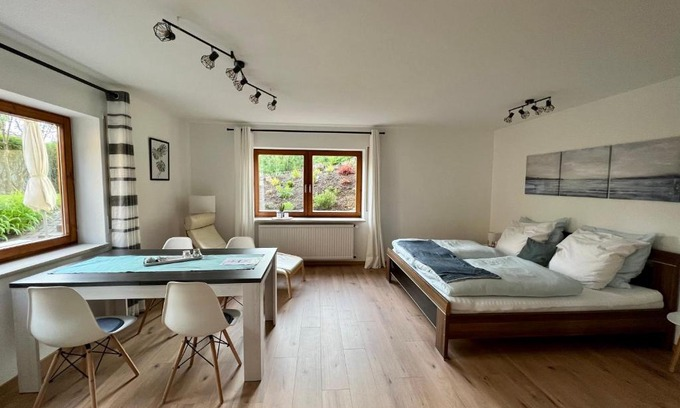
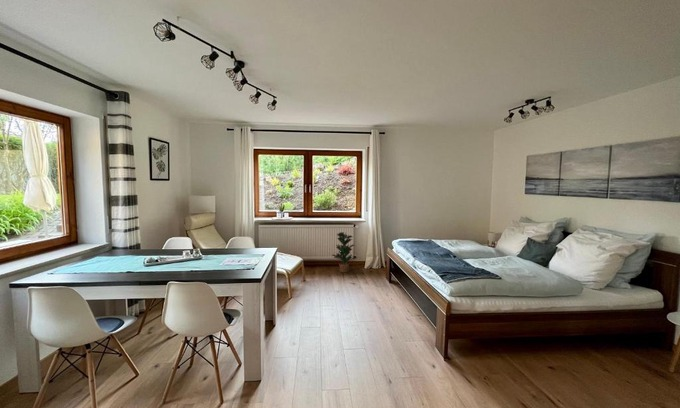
+ potted plant [331,231,357,273]
